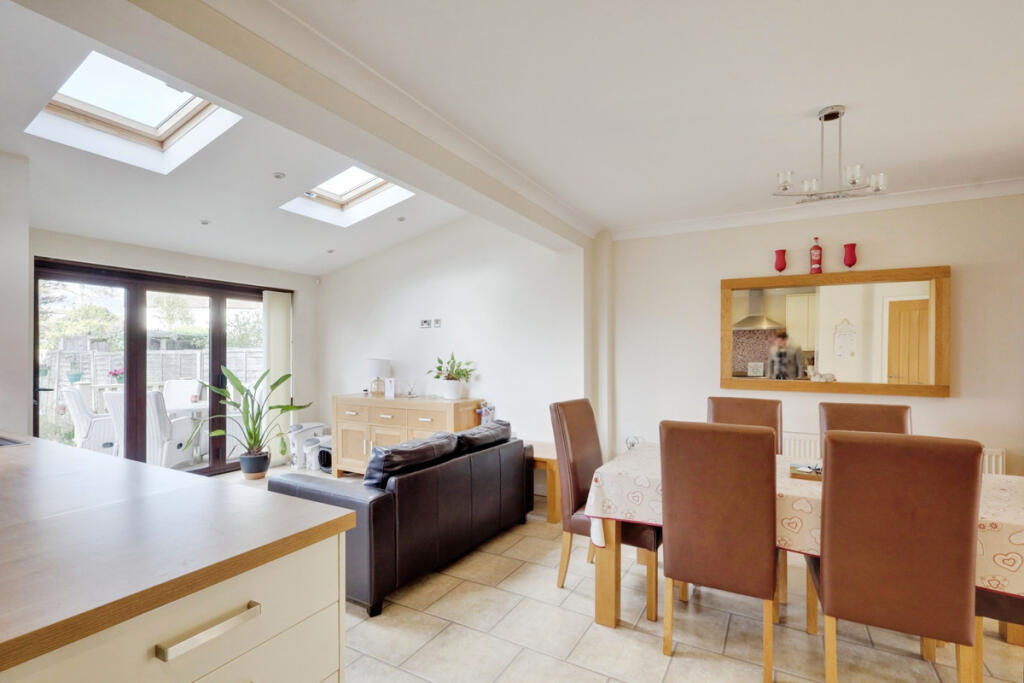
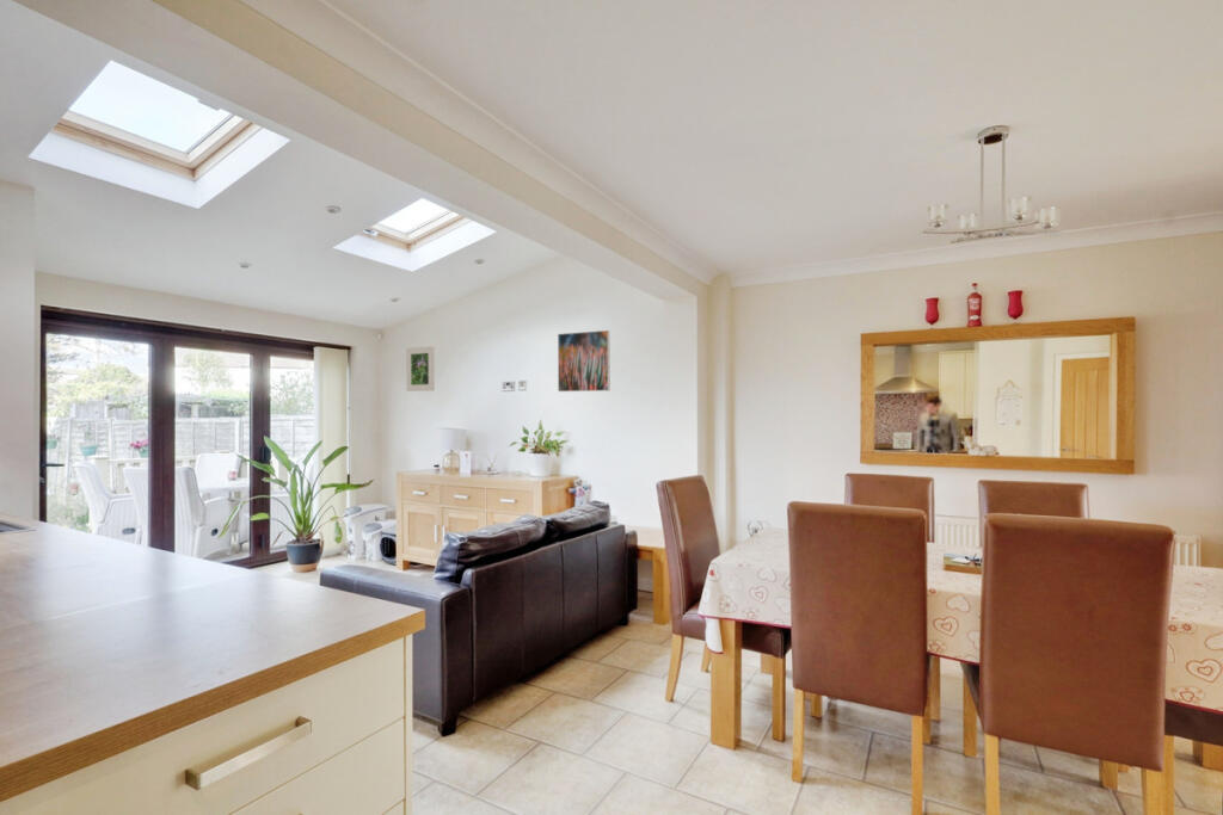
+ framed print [405,345,436,393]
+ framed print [557,329,612,393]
